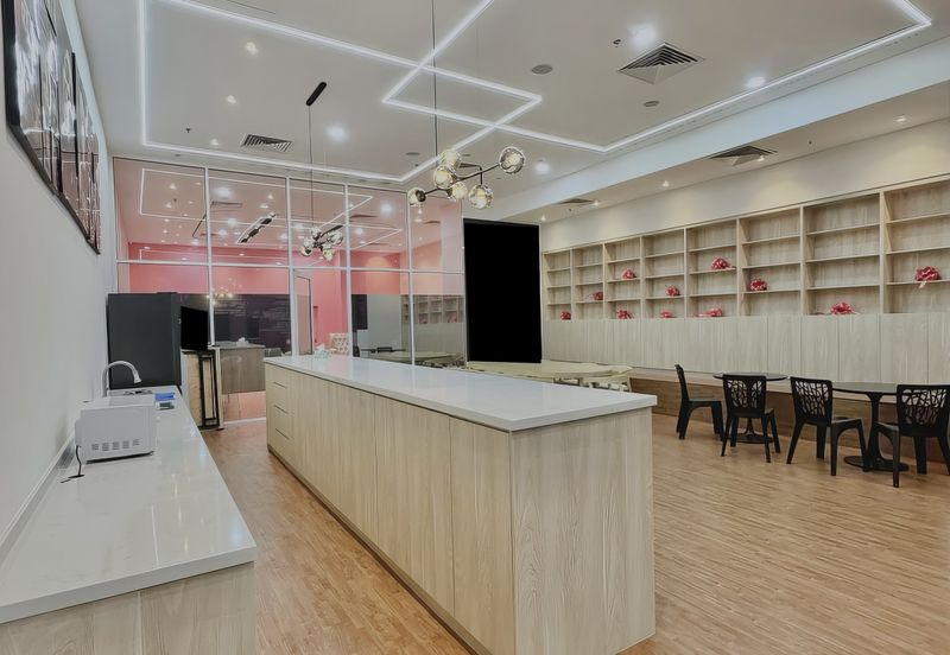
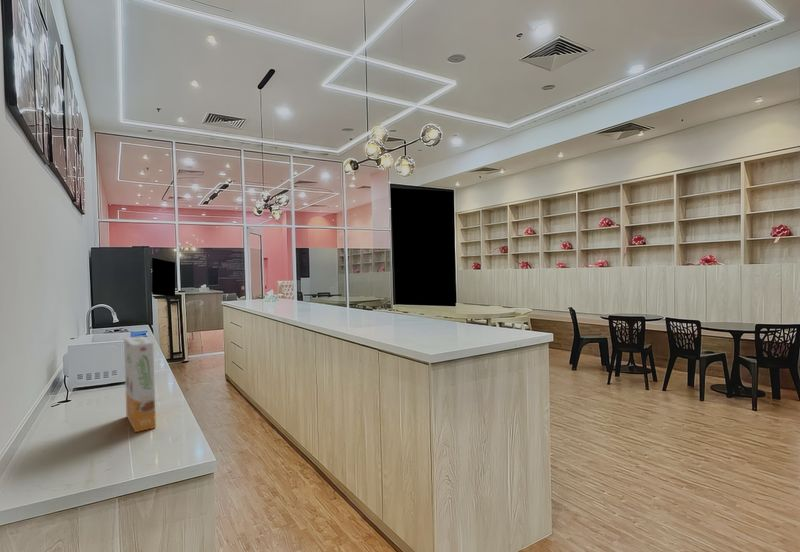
+ cereal box [123,335,157,433]
